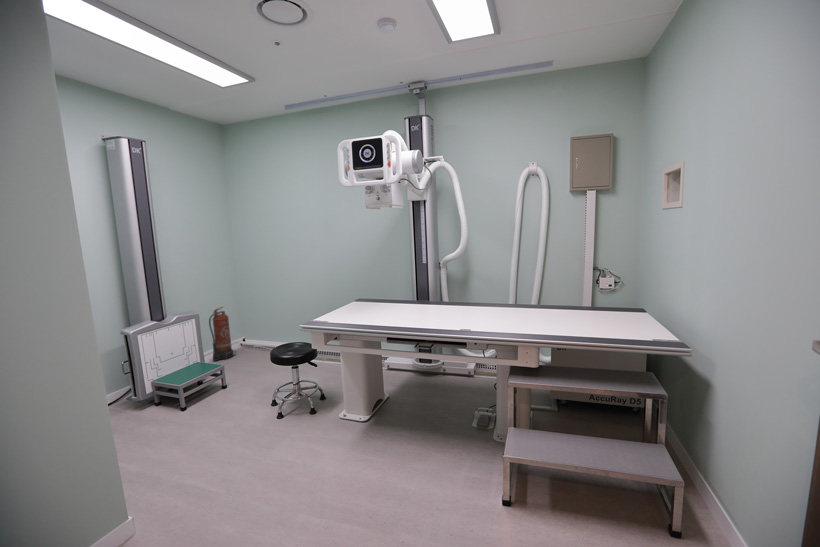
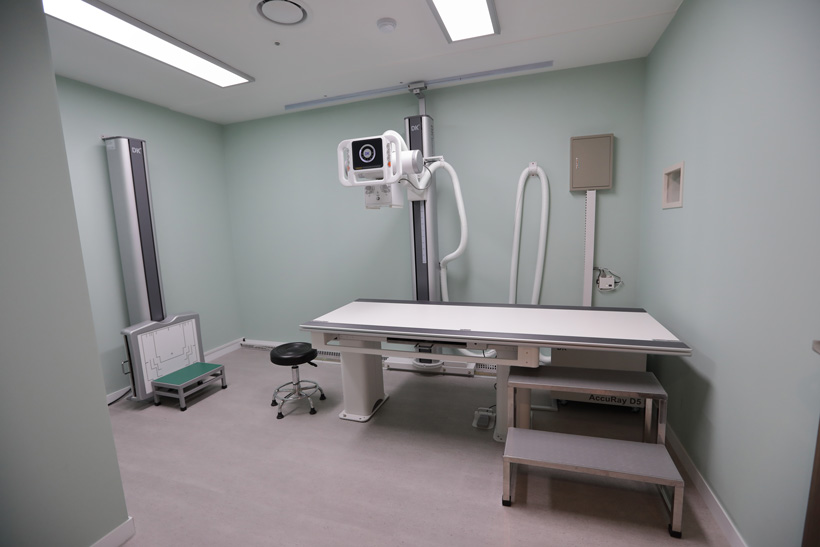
- fire extinguisher [208,306,237,362]
